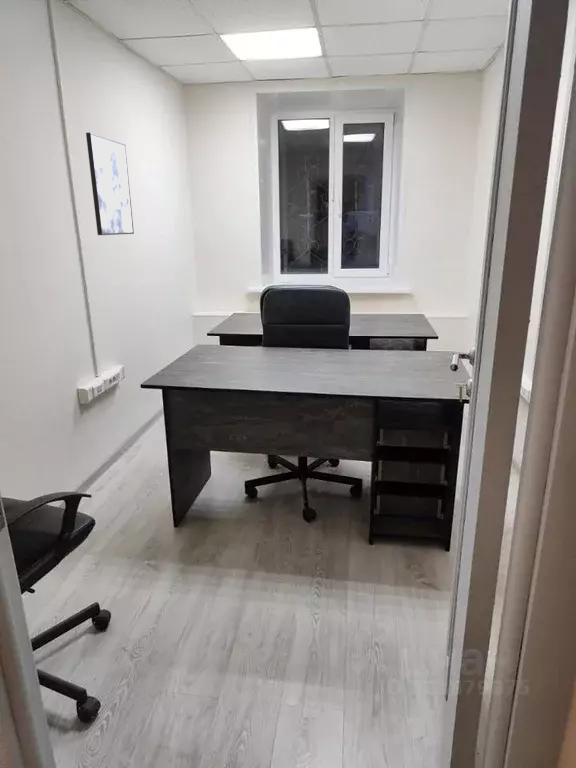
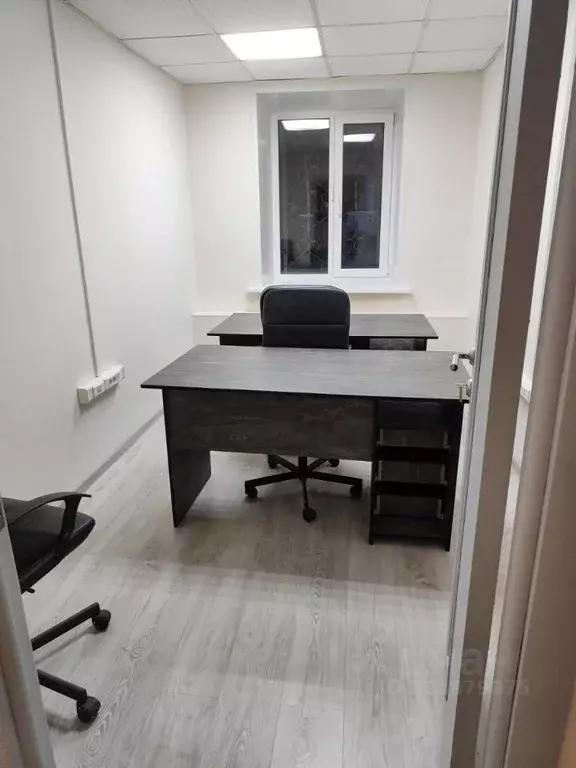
- wall art [85,132,135,236]
